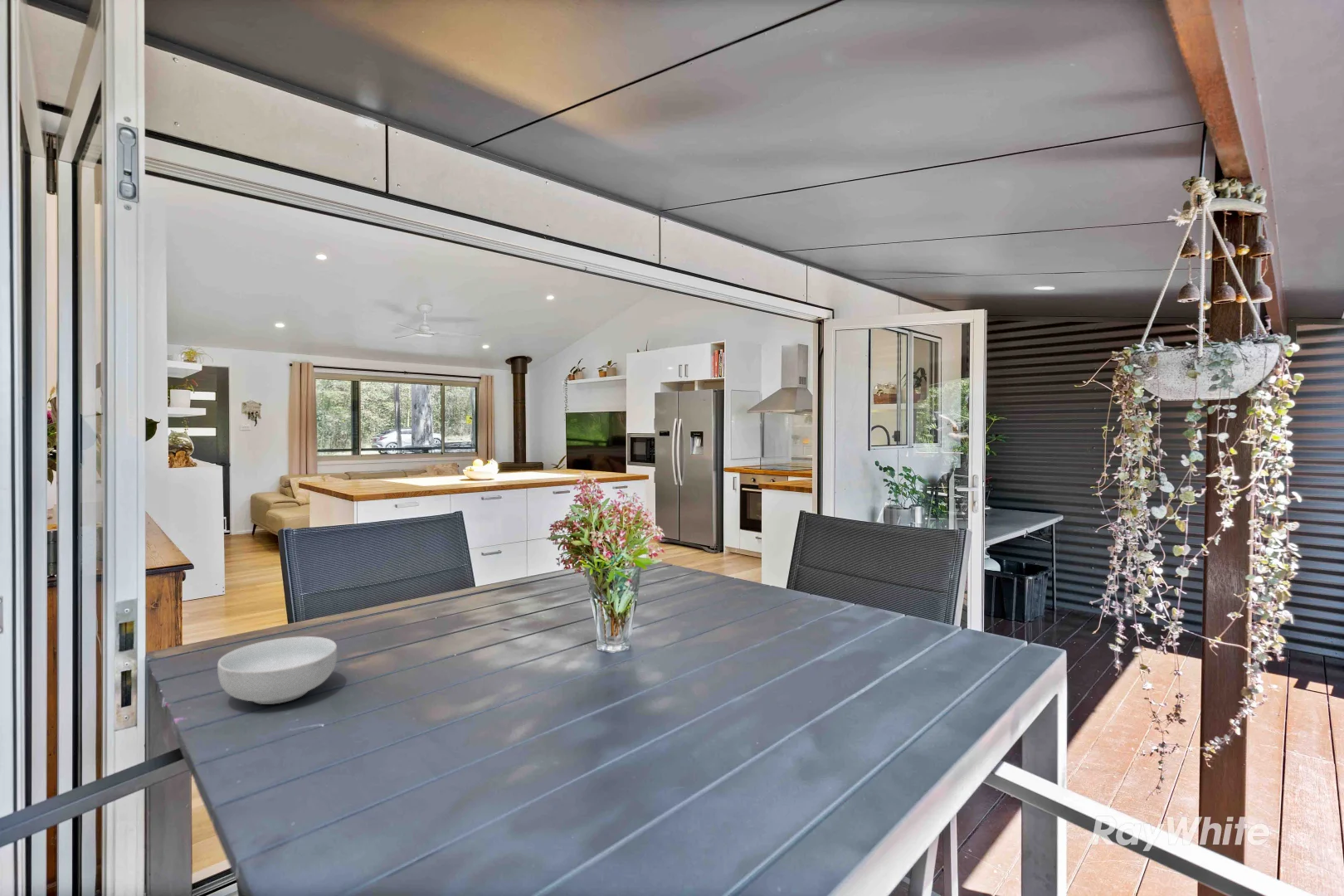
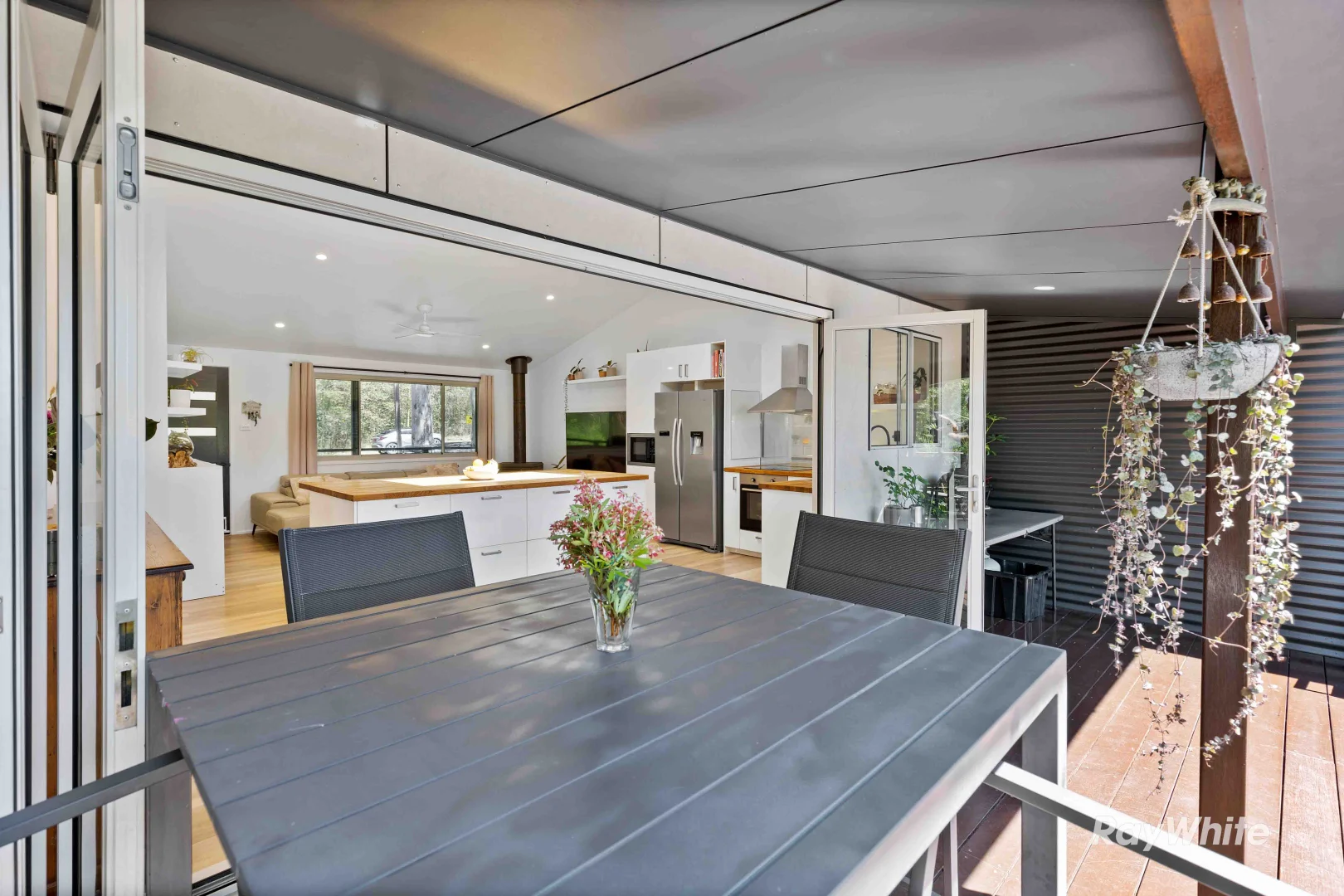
- cereal bowl [217,635,338,705]
